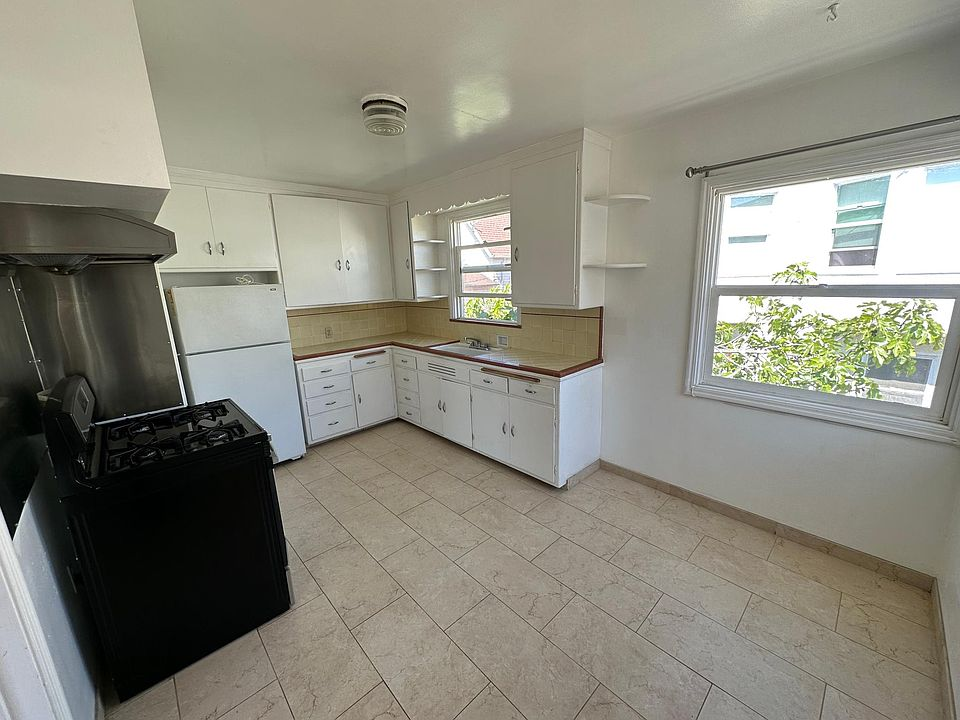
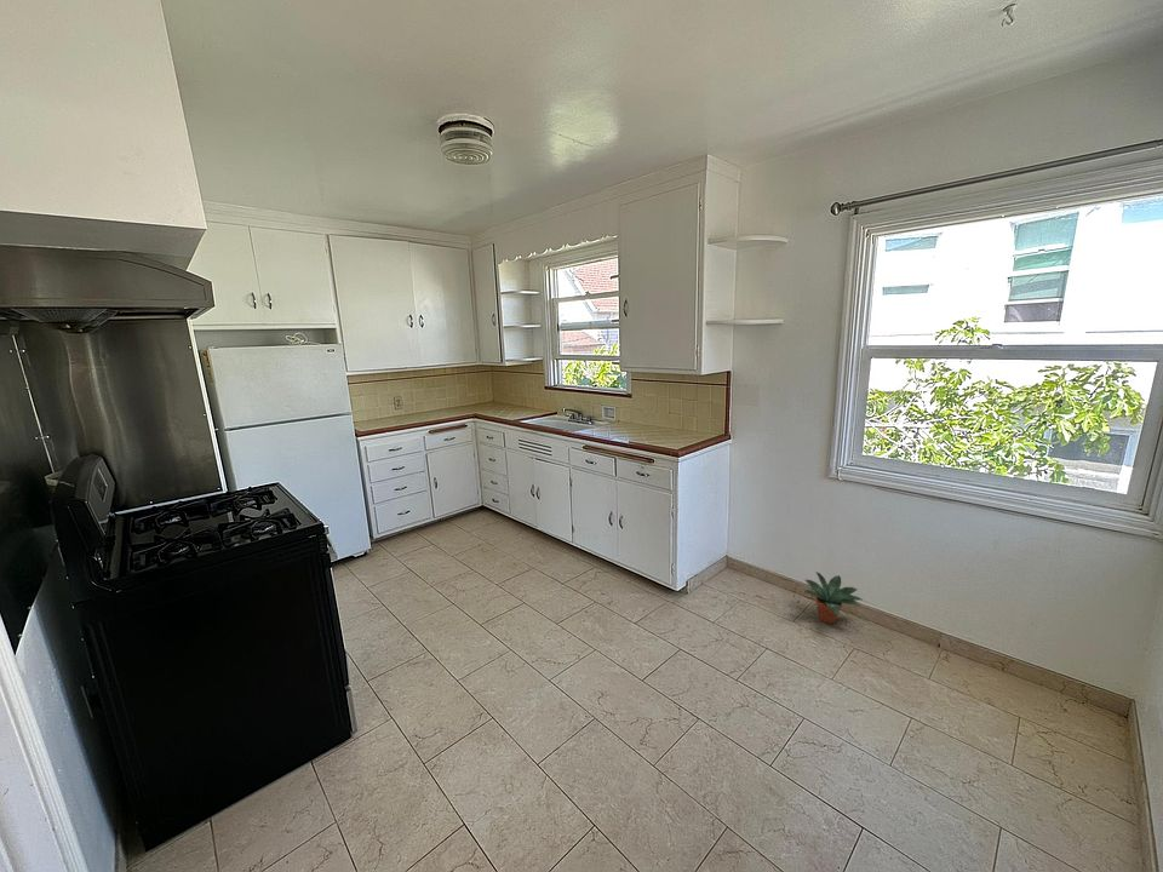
+ potted plant [803,570,863,625]
